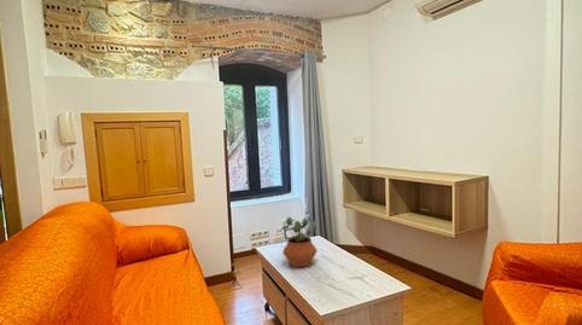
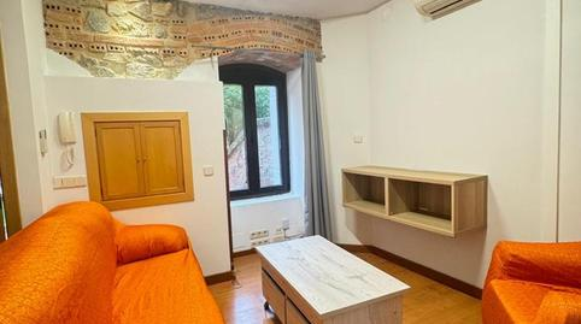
- potted plant [280,215,319,268]
